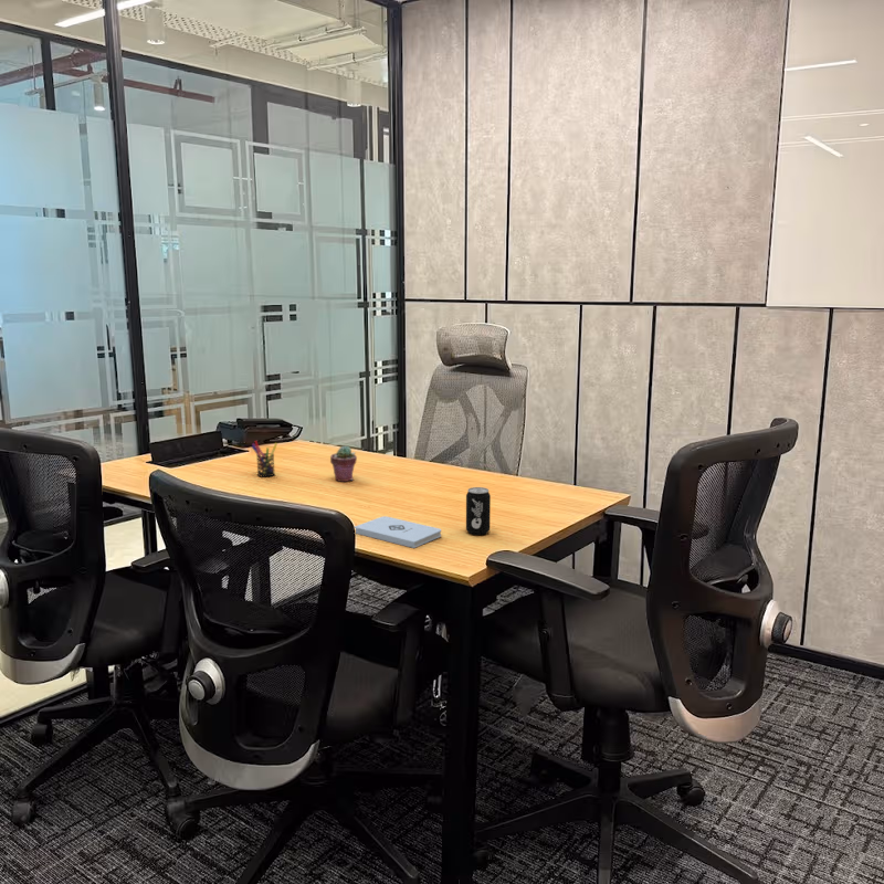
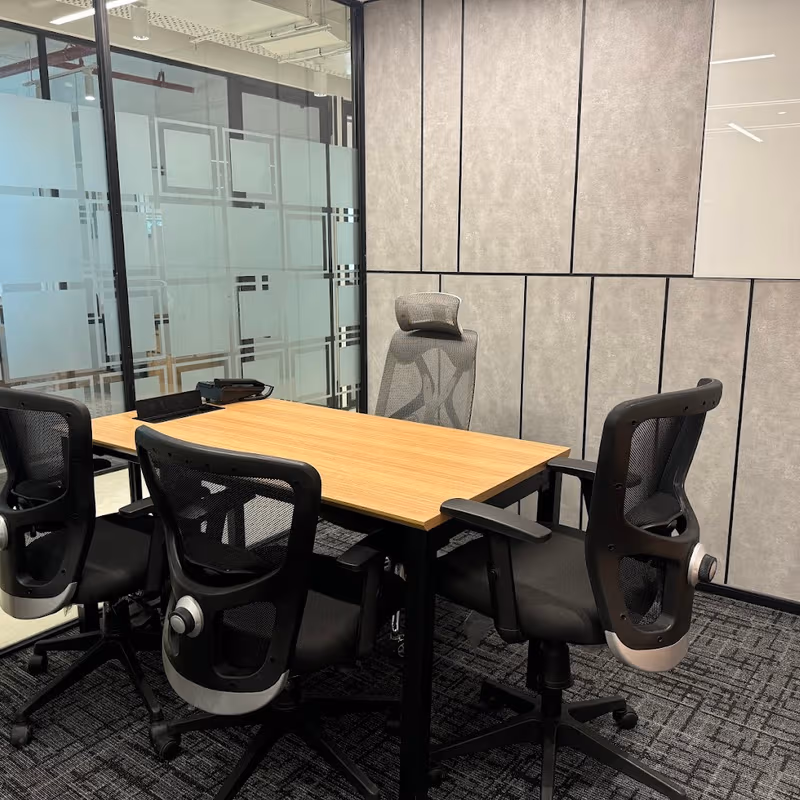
- pen holder [251,440,278,477]
- beverage can [465,486,492,536]
- notepad [354,515,442,549]
- potted succulent [329,444,358,483]
